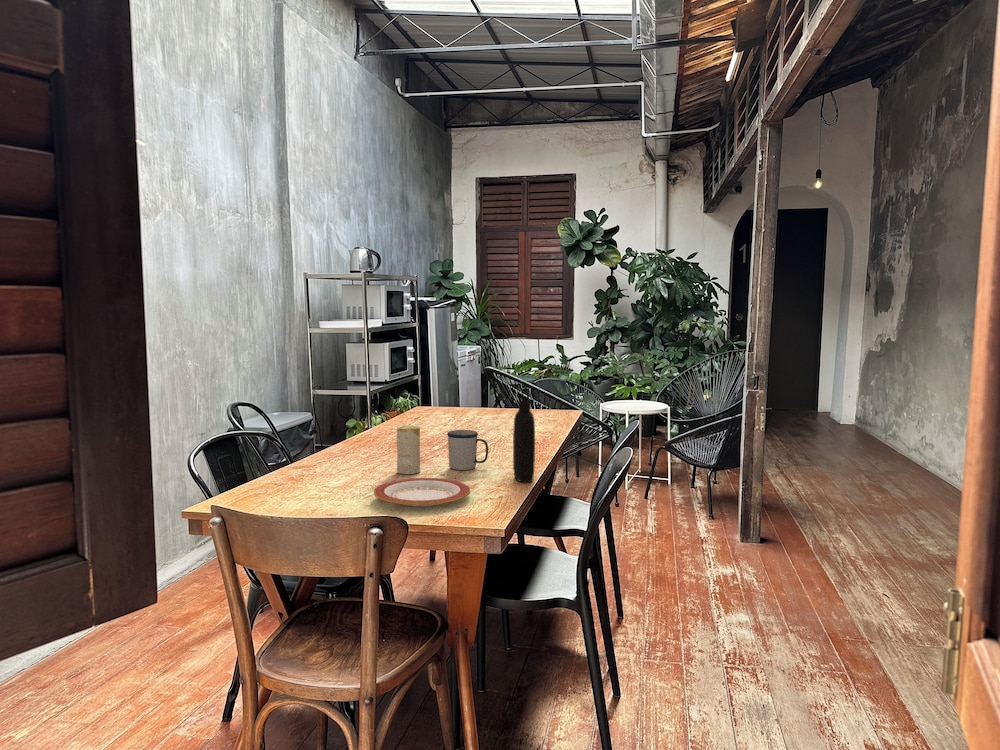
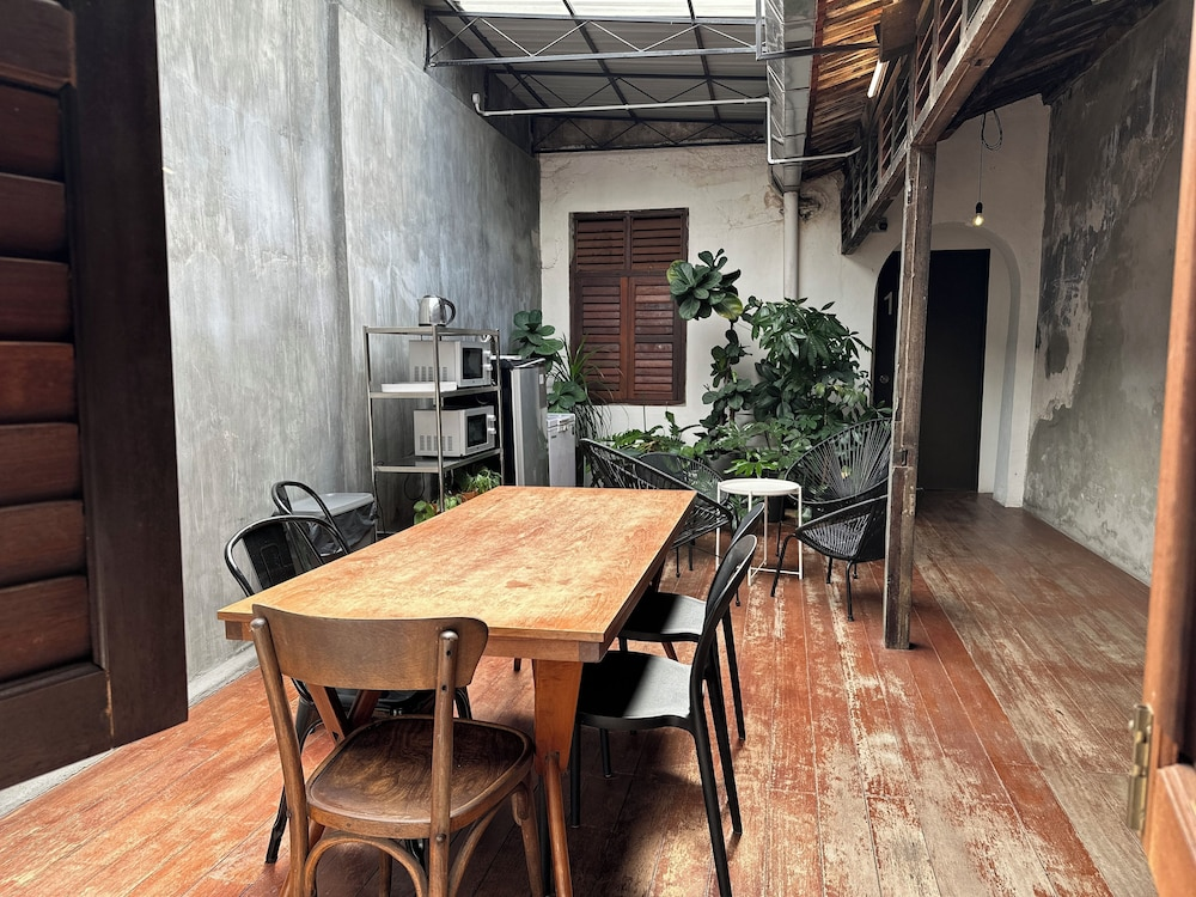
- mug [446,429,489,471]
- bottle [512,399,536,483]
- candle [396,424,421,475]
- plate [373,477,472,508]
